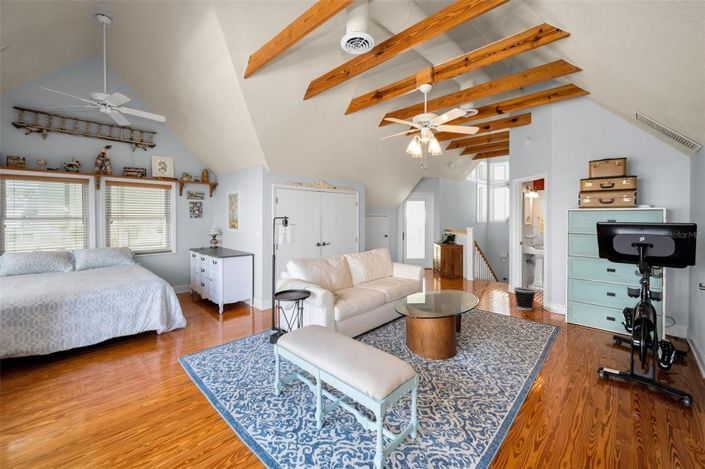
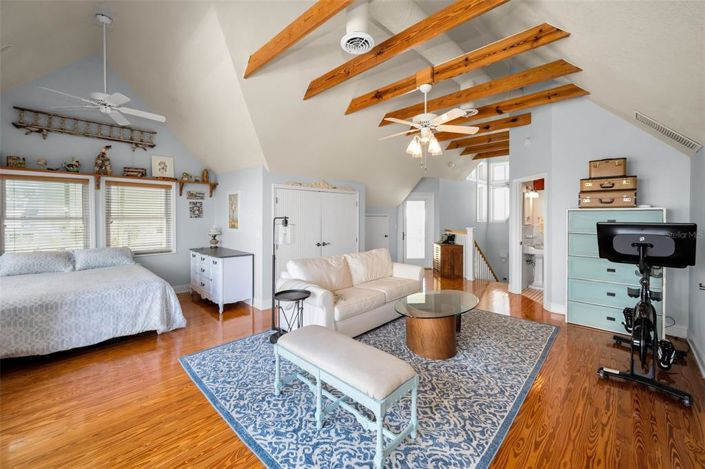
- wastebasket [513,286,537,311]
